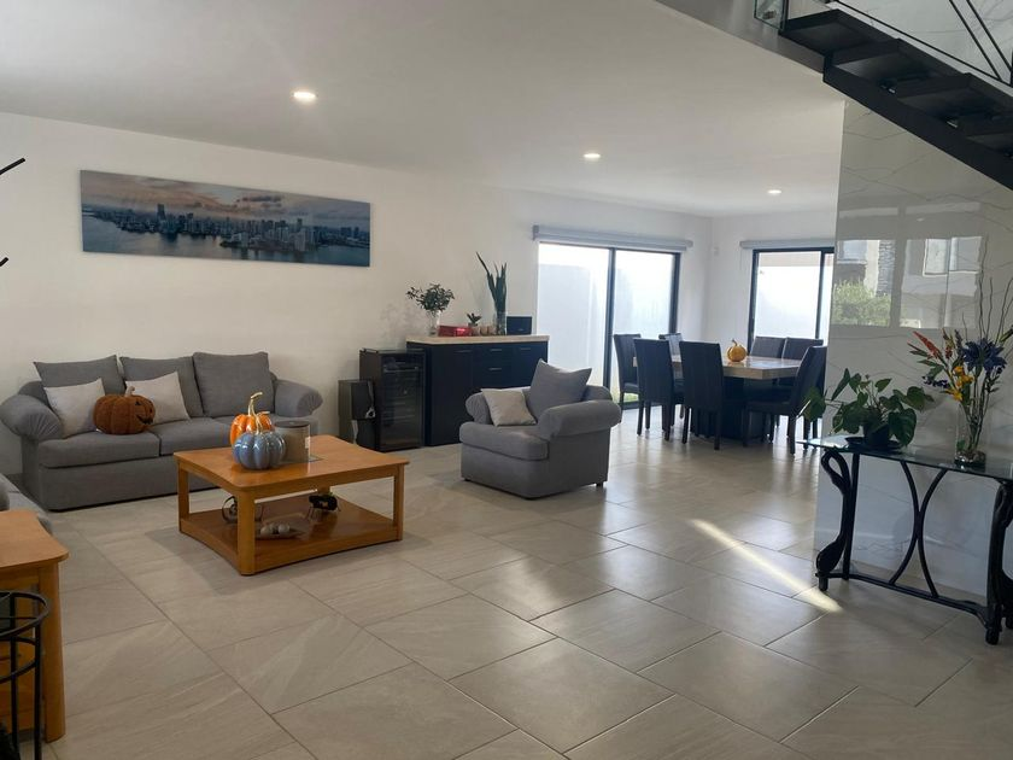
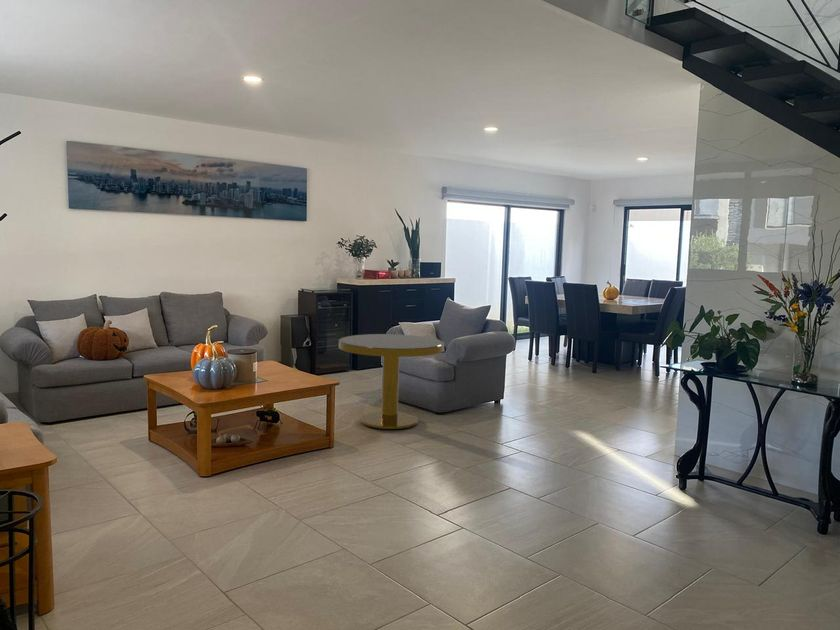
+ side table [338,333,445,430]
